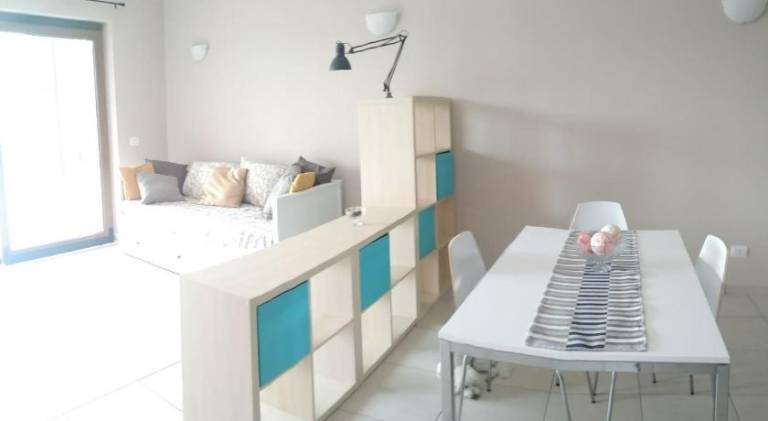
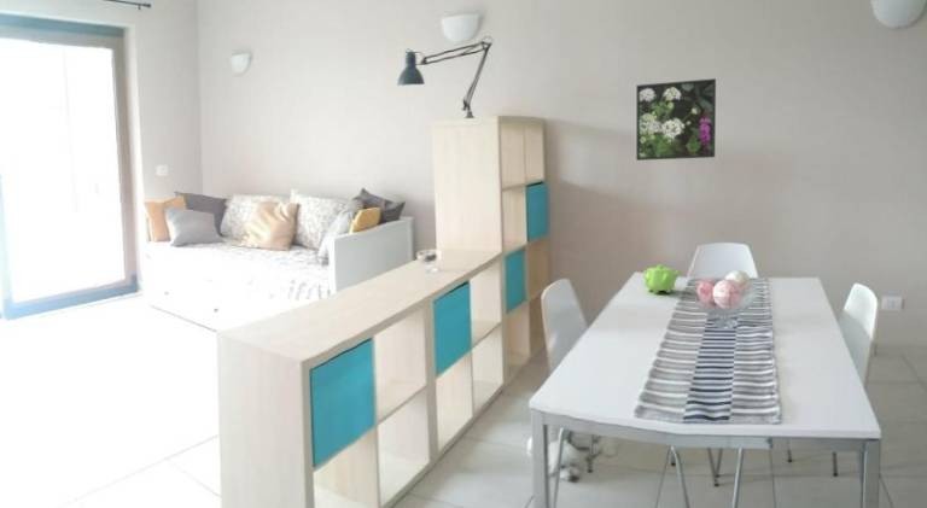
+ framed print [635,77,717,162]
+ teapot [642,264,682,294]
